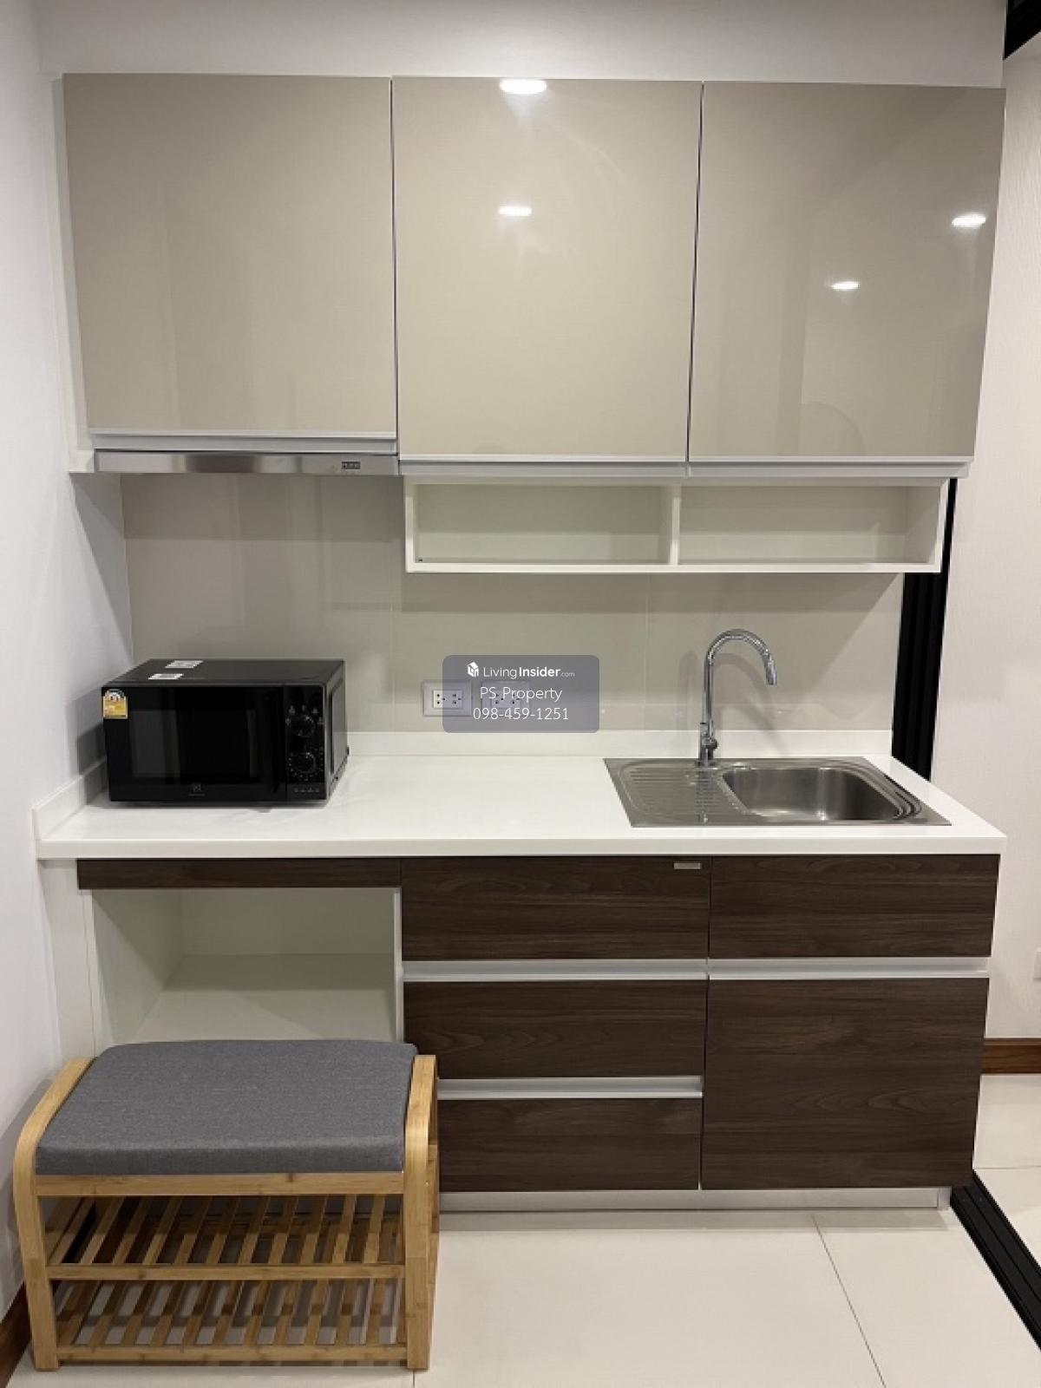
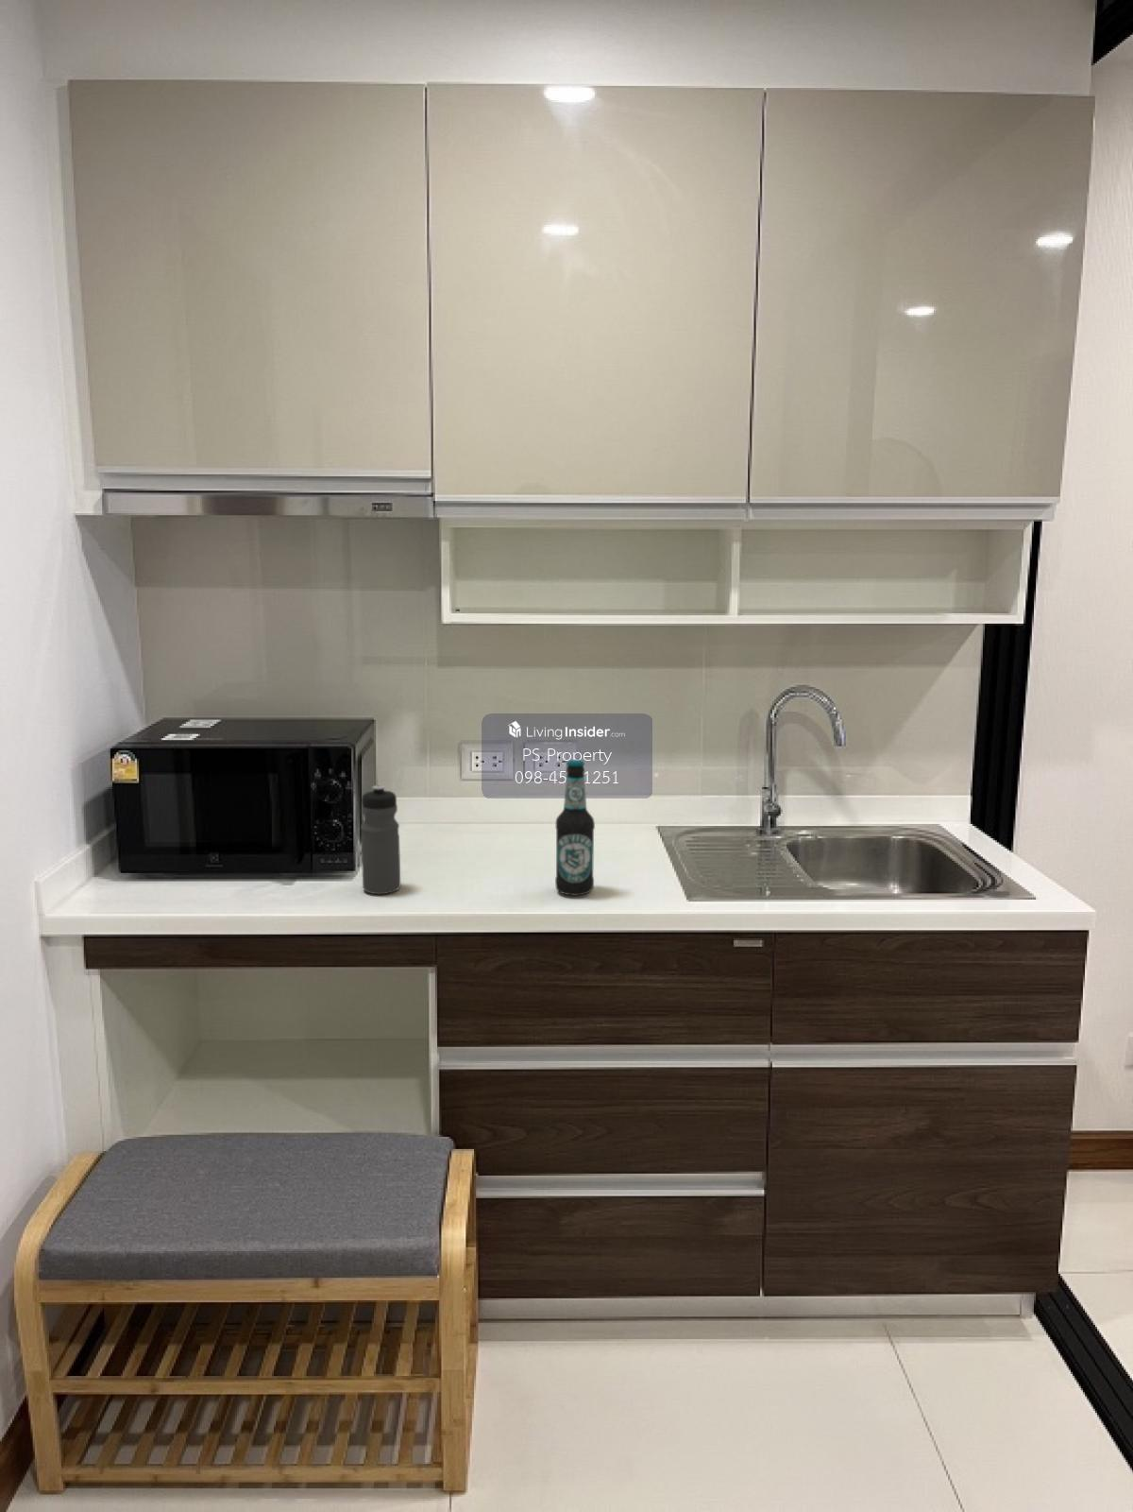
+ bottle [555,758,596,896]
+ water bottle [359,785,401,895]
